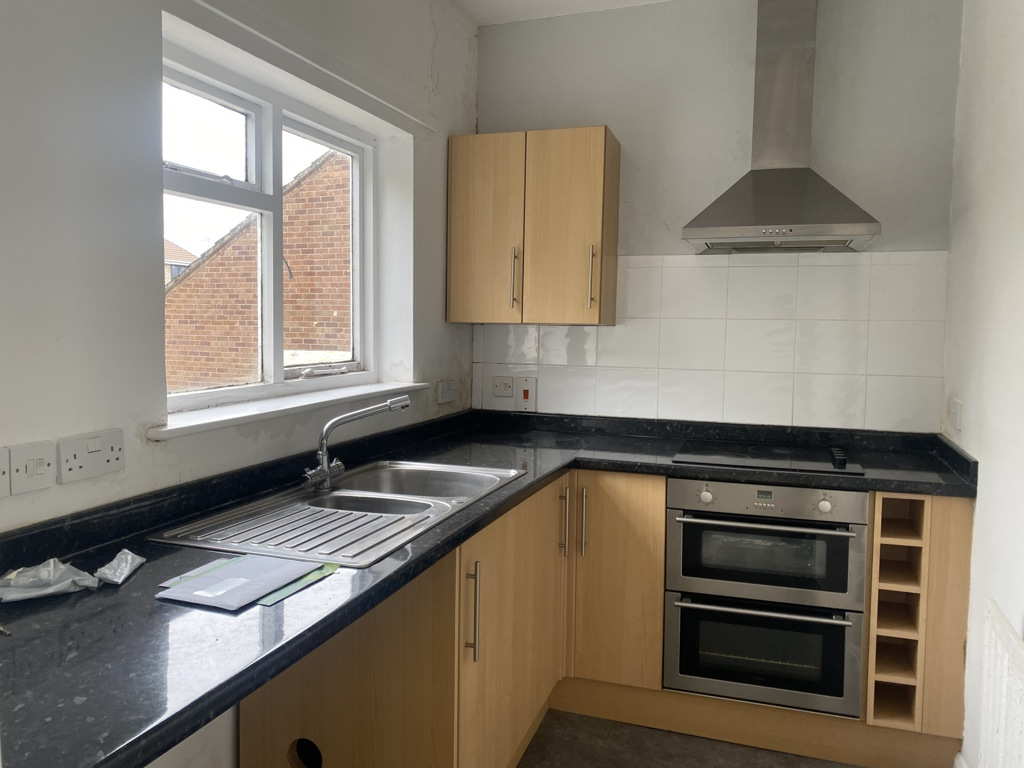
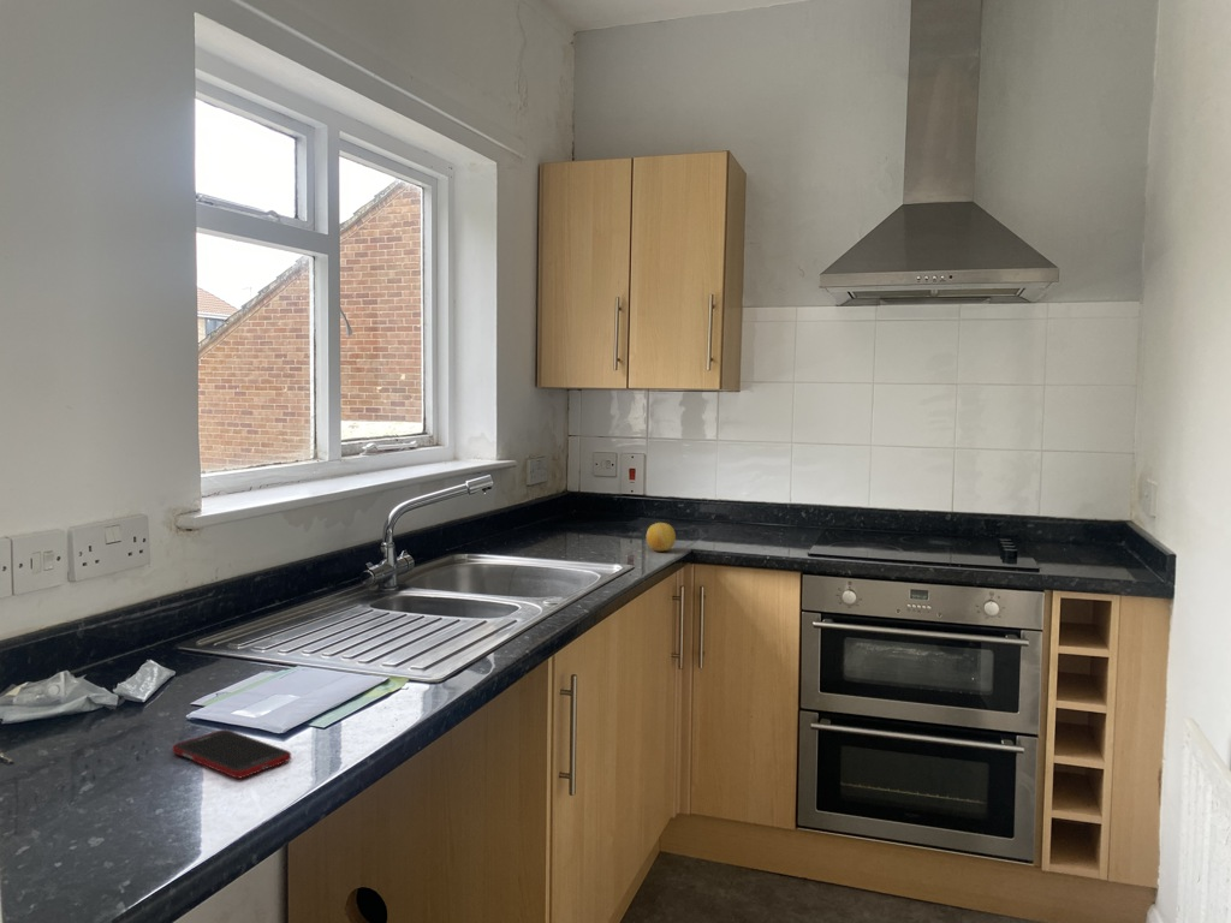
+ fruit [646,522,677,553]
+ cell phone [172,728,292,780]
